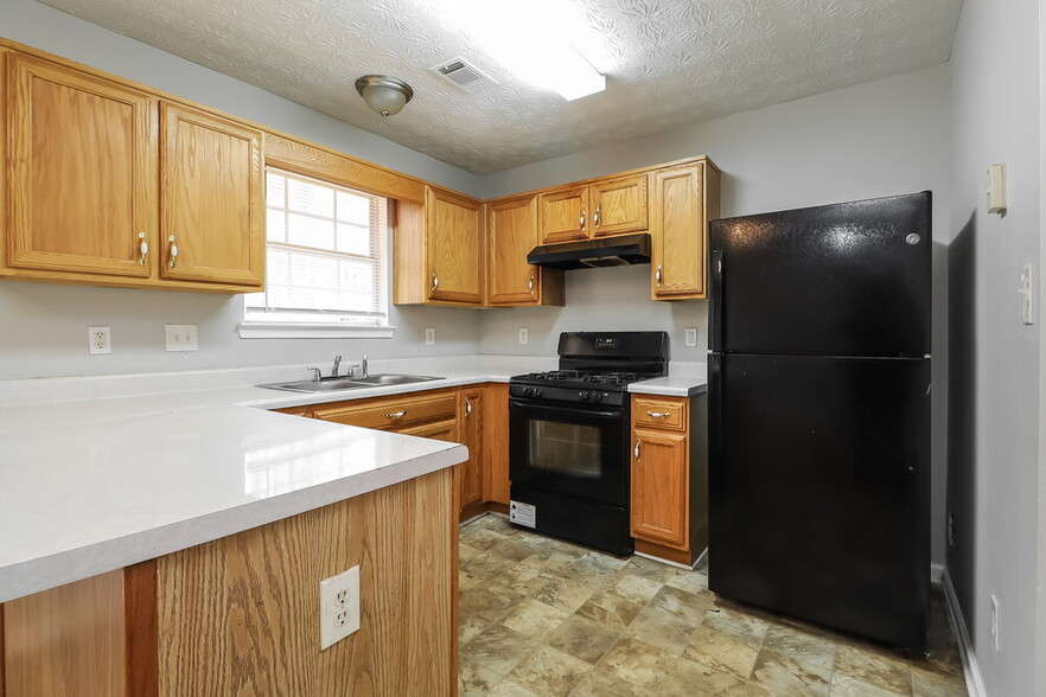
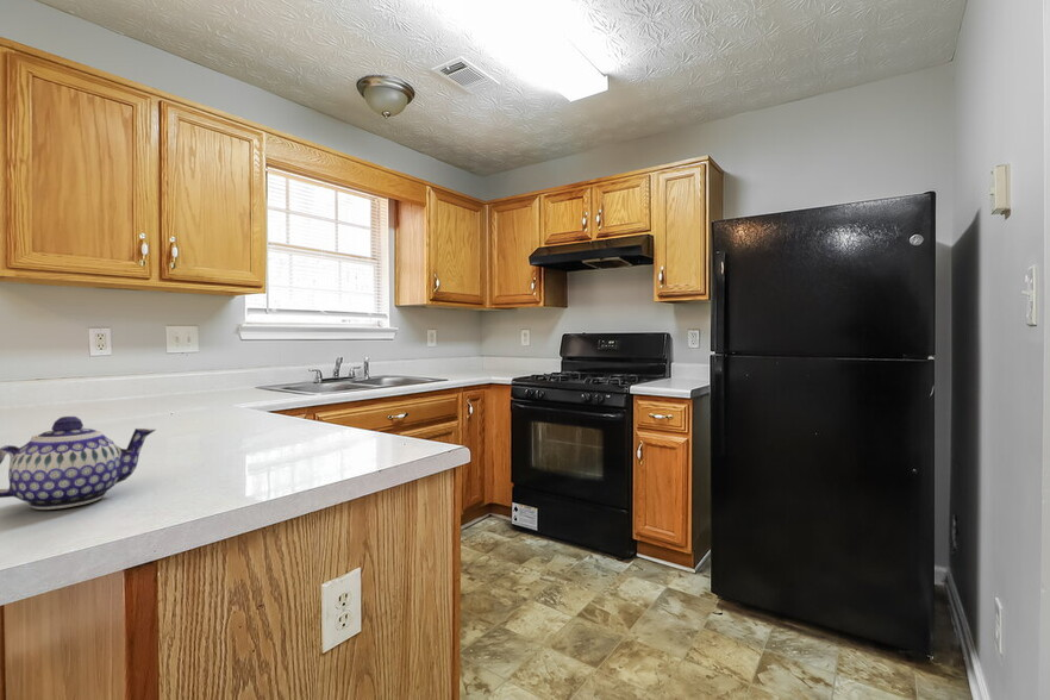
+ teapot [0,415,157,511]
